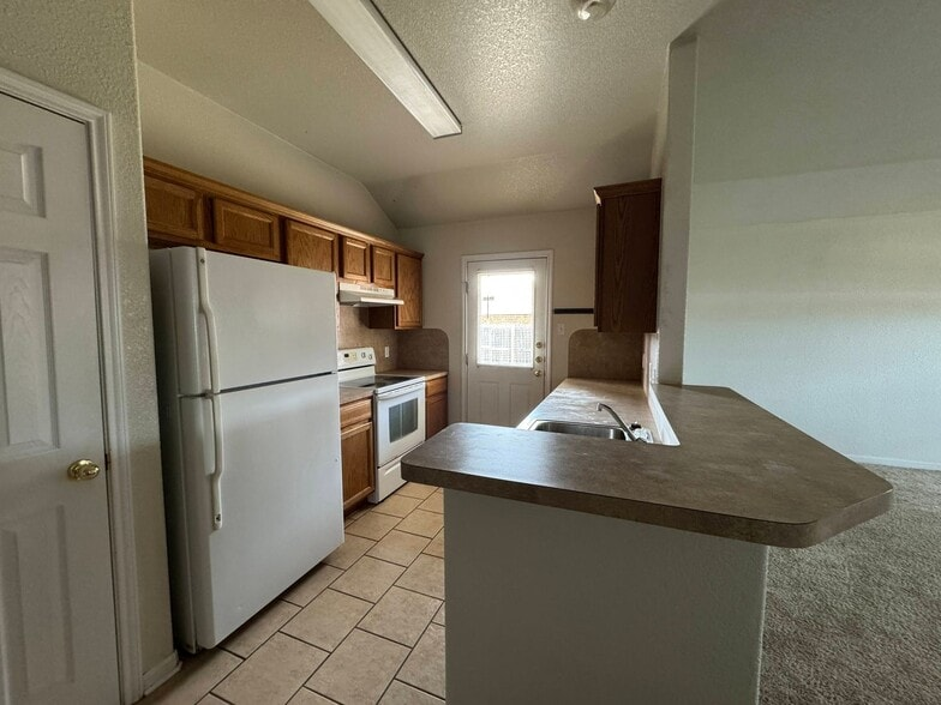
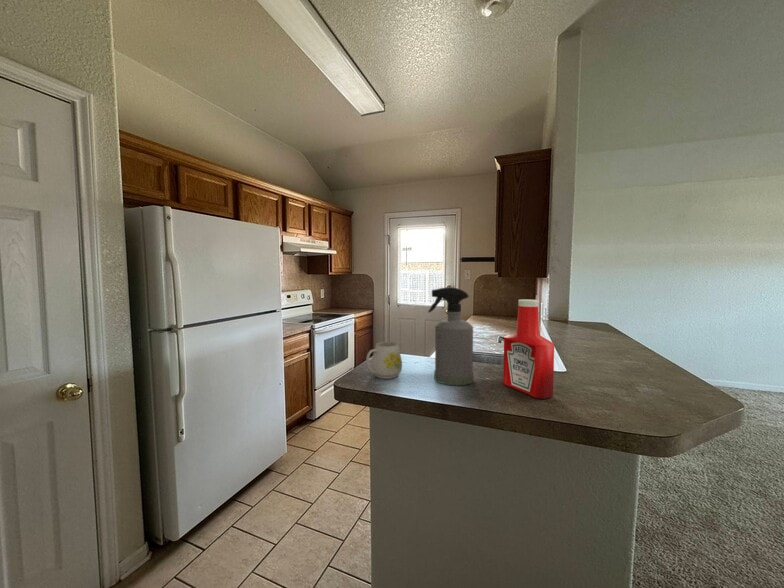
+ mug [365,341,403,380]
+ soap bottle [502,298,555,400]
+ spray bottle [427,286,475,386]
